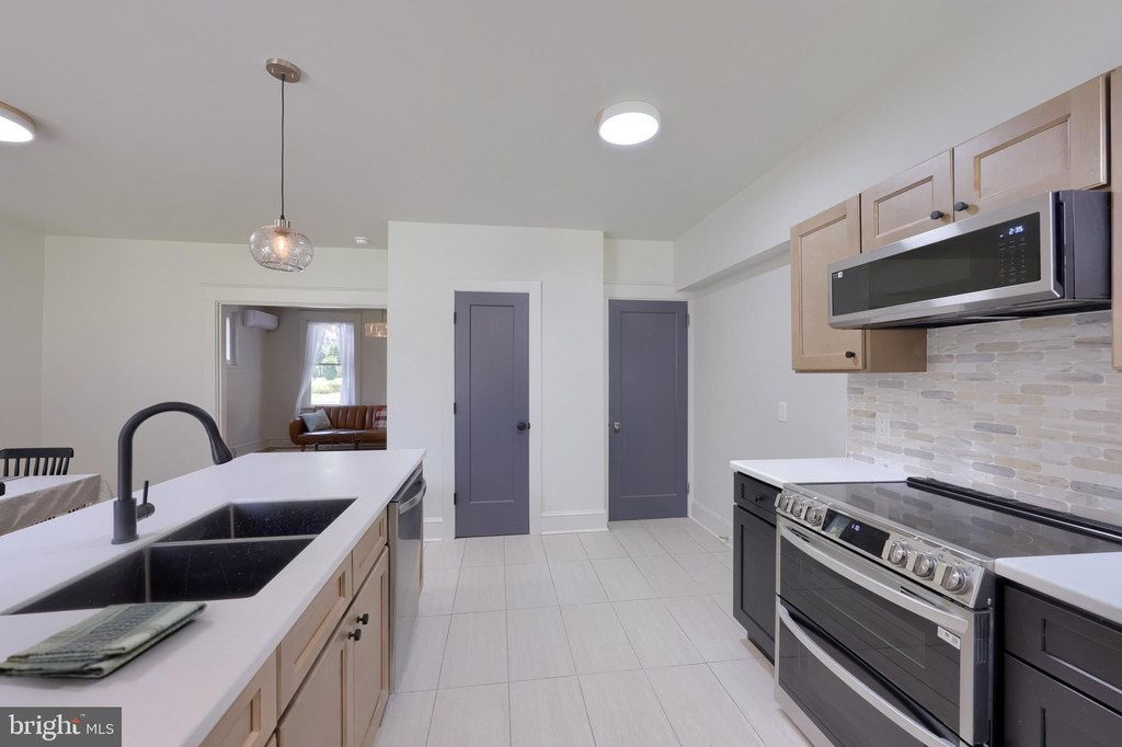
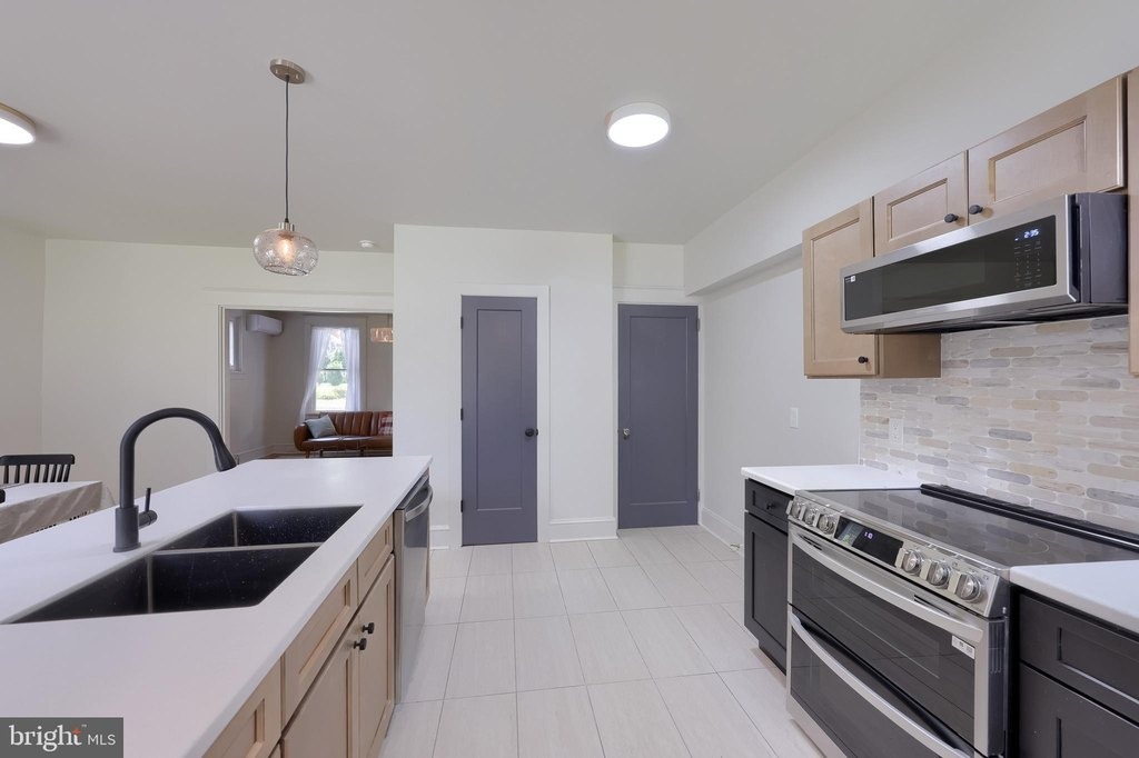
- dish towel [0,600,208,679]
